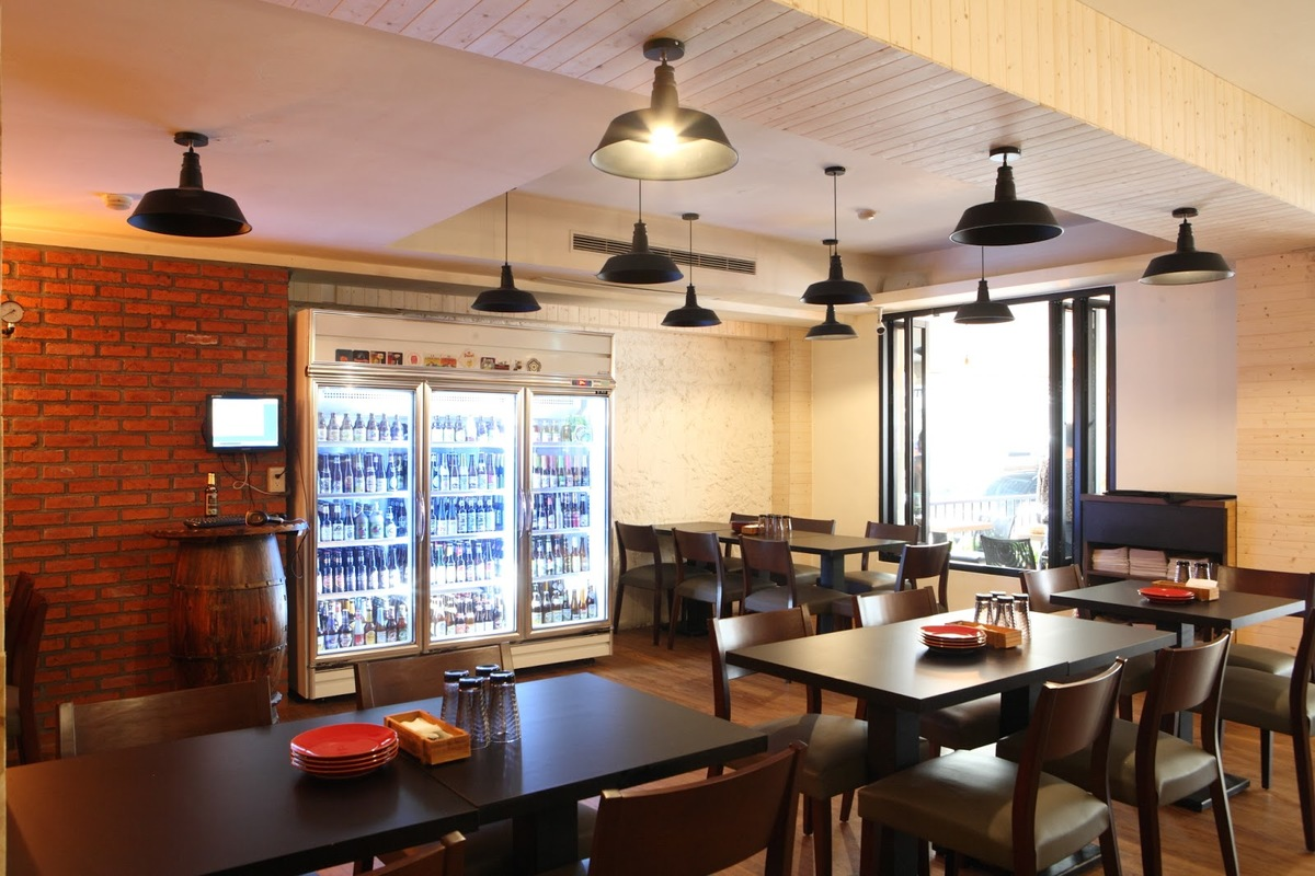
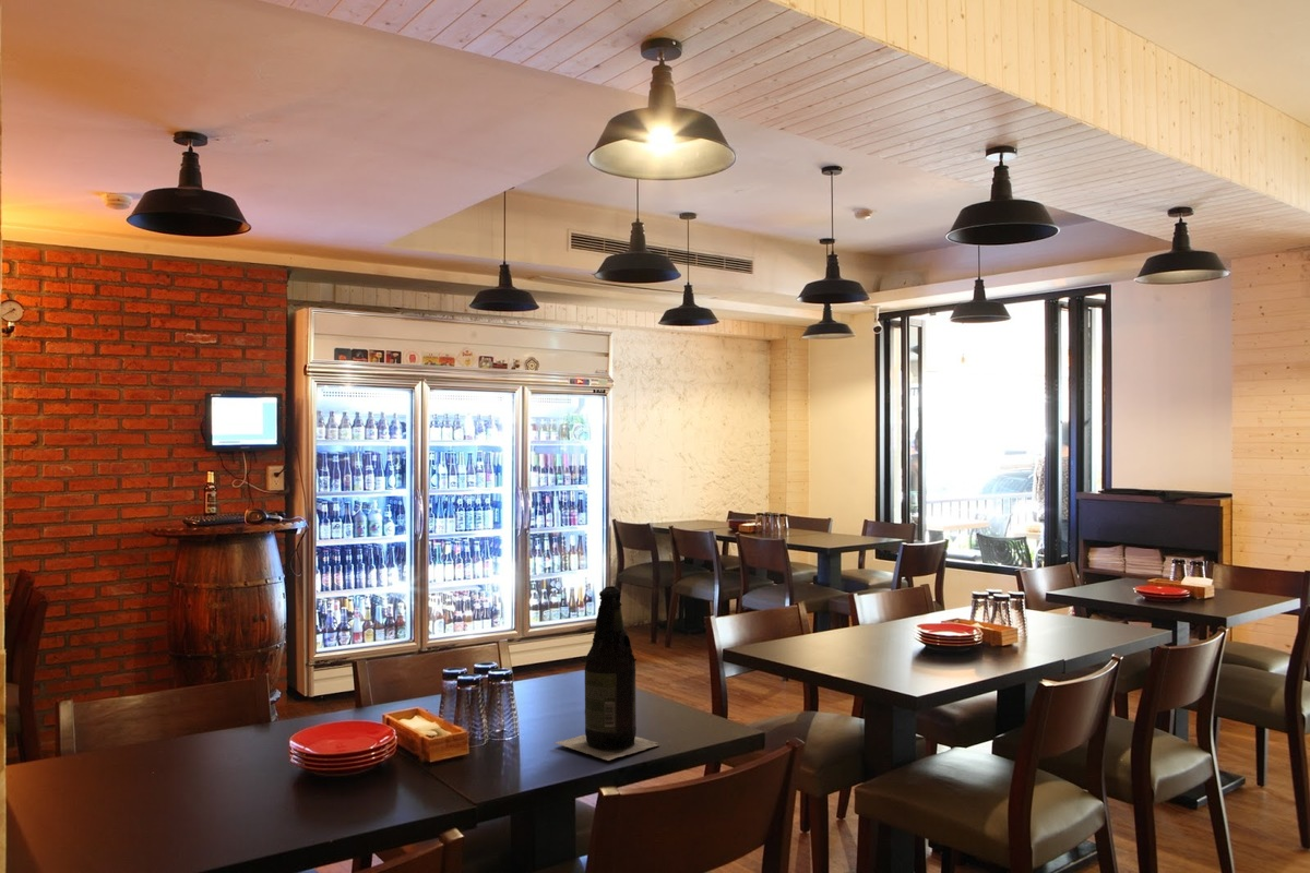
+ beer bottle [553,585,660,762]
